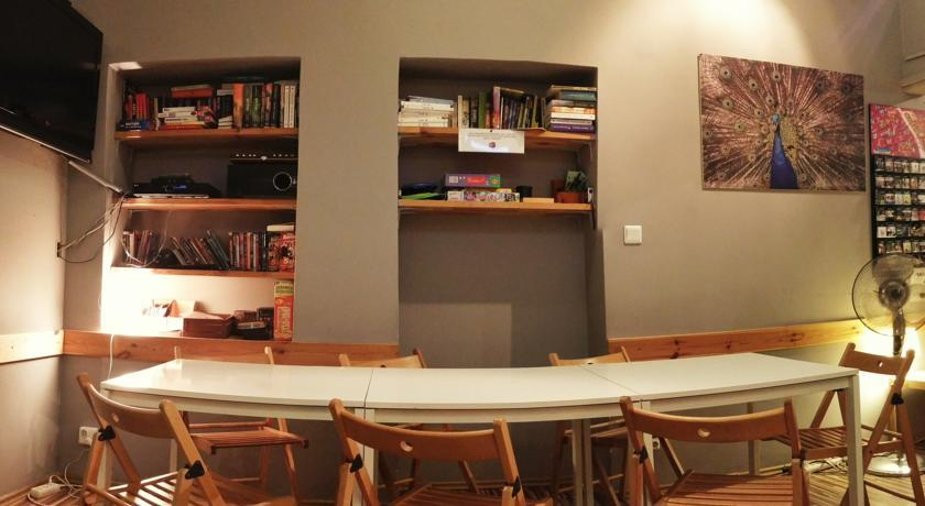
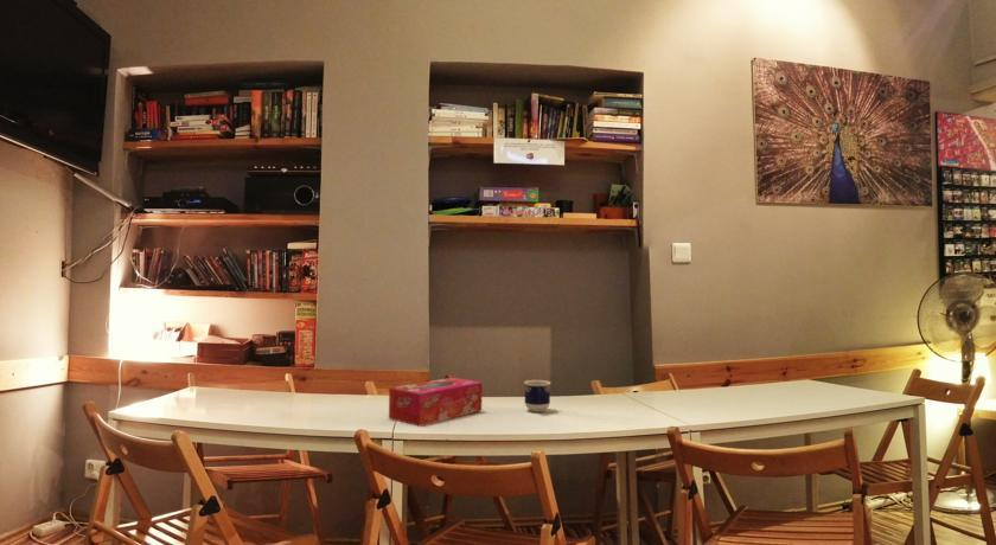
+ tissue box [388,377,483,428]
+ cup [523,379,551,413]
